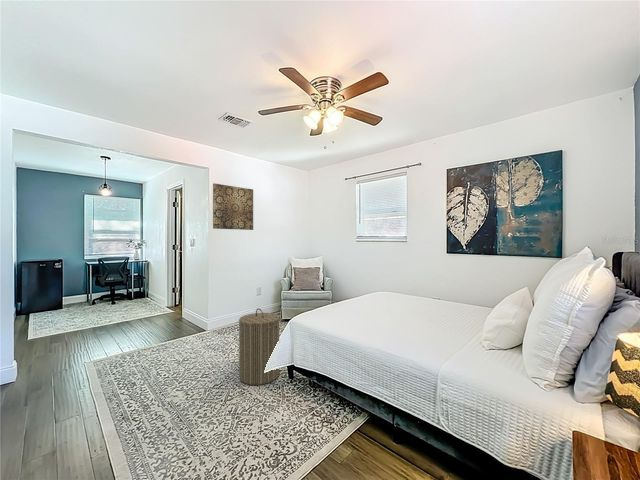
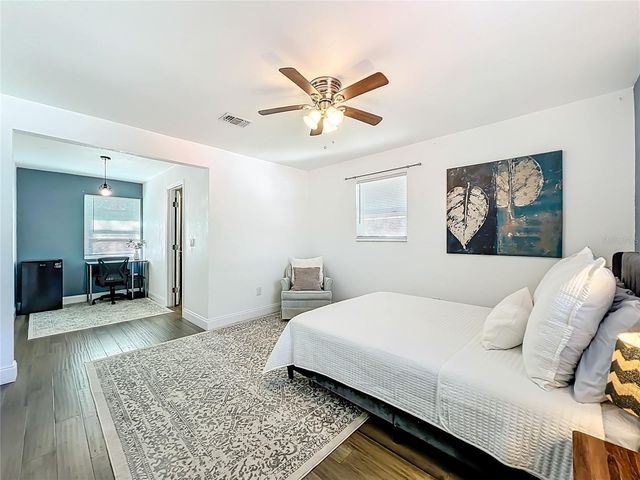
- laundry hamper [238,307,280,386]
- wall art [212,183,254,231]
